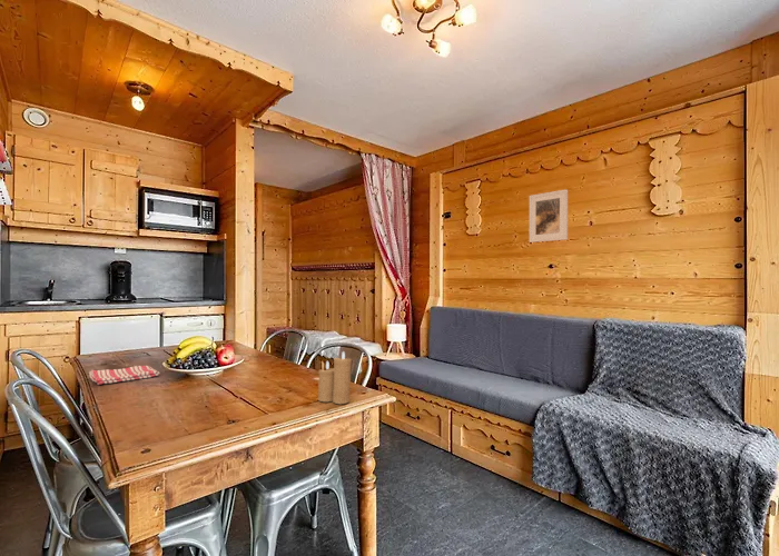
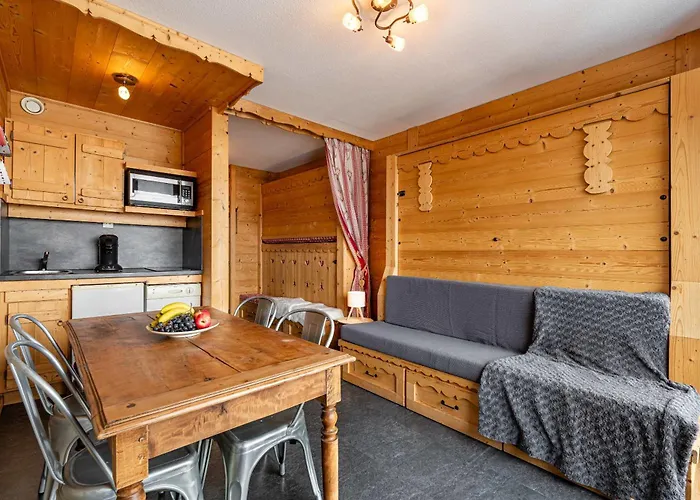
- dish towel [88,365,160,386]
- candle [317,350,353,405]
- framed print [529,189,569,244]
